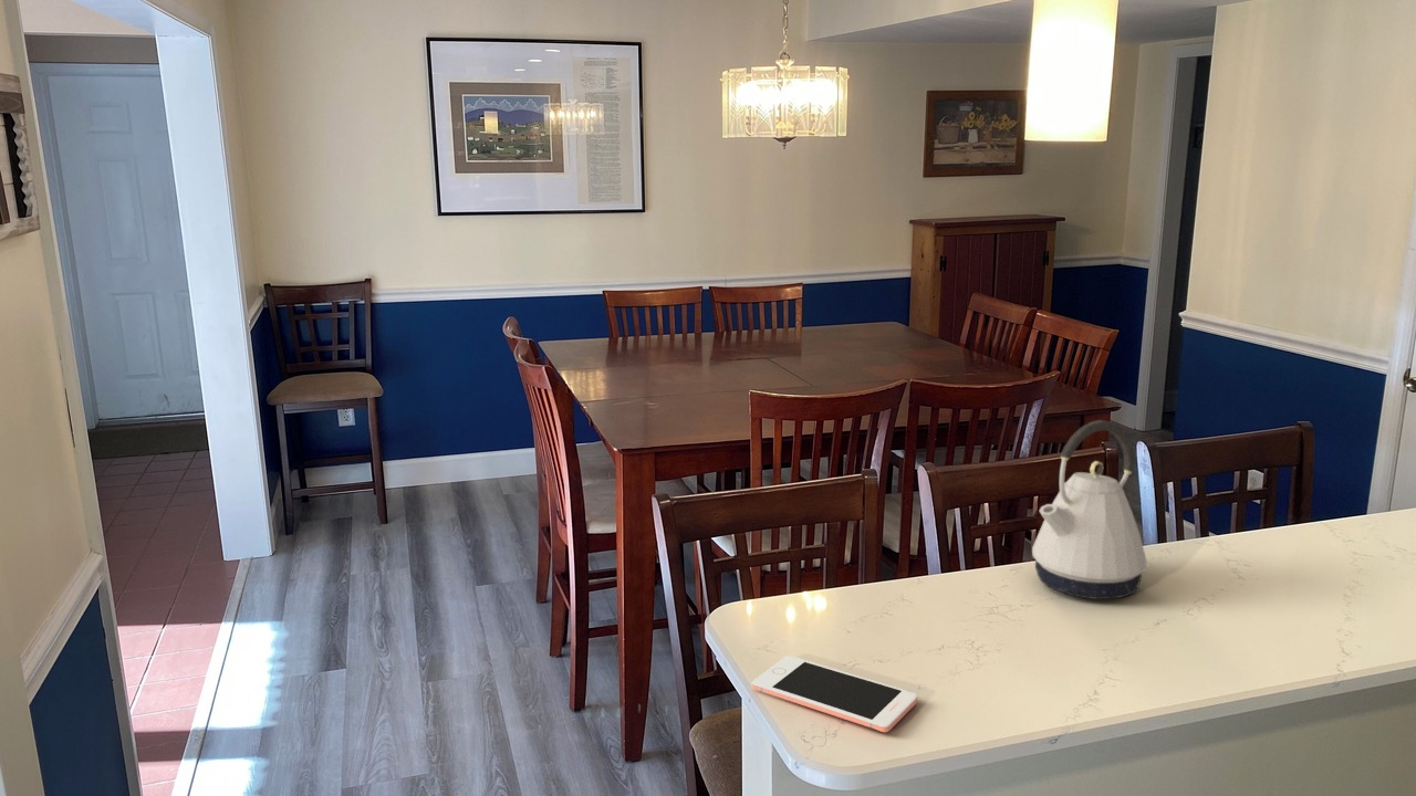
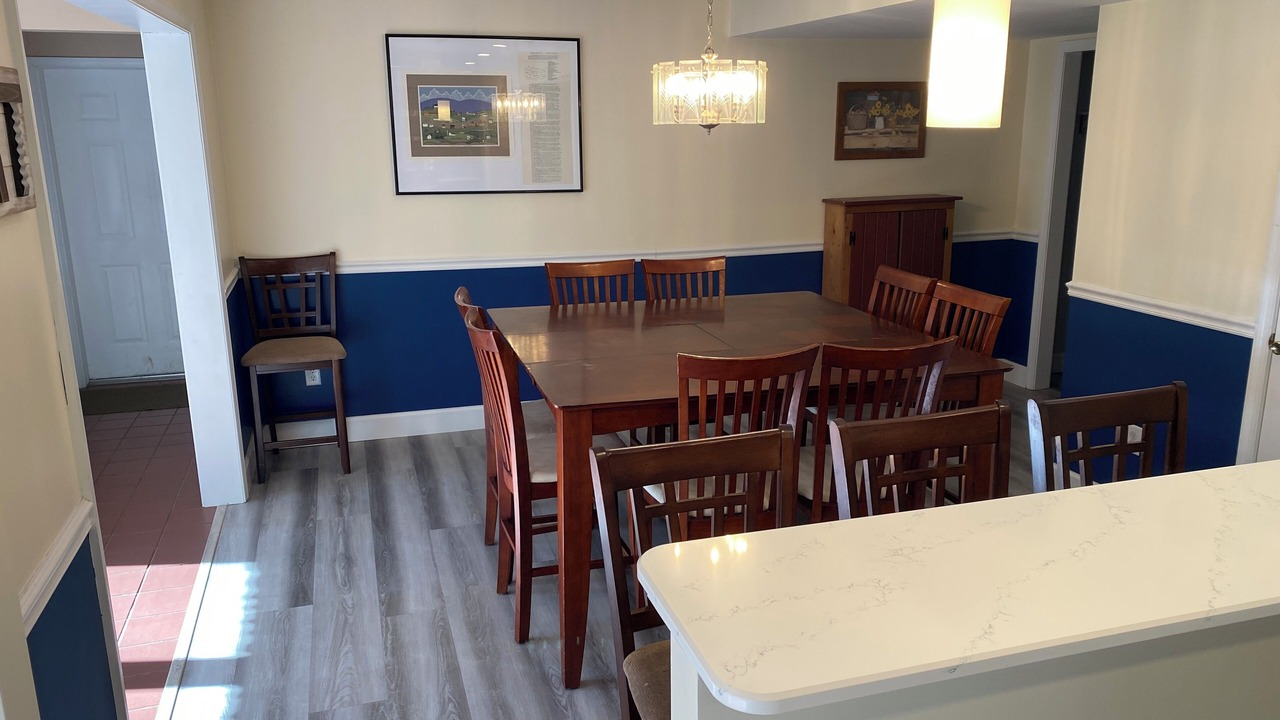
- kettle [1031,419,1148,600]
- cell phone [751,654,918,733]
